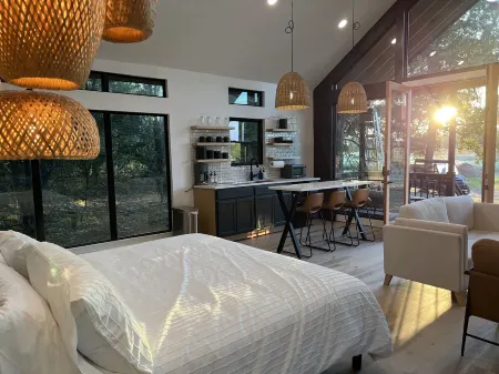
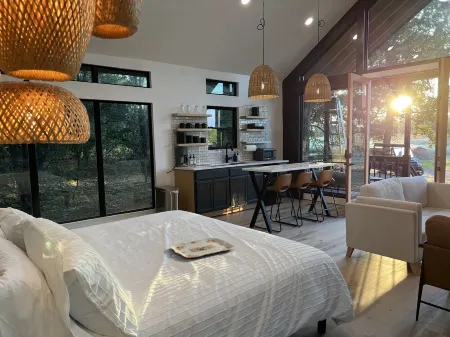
+ serving tray [170,237,235,259]
